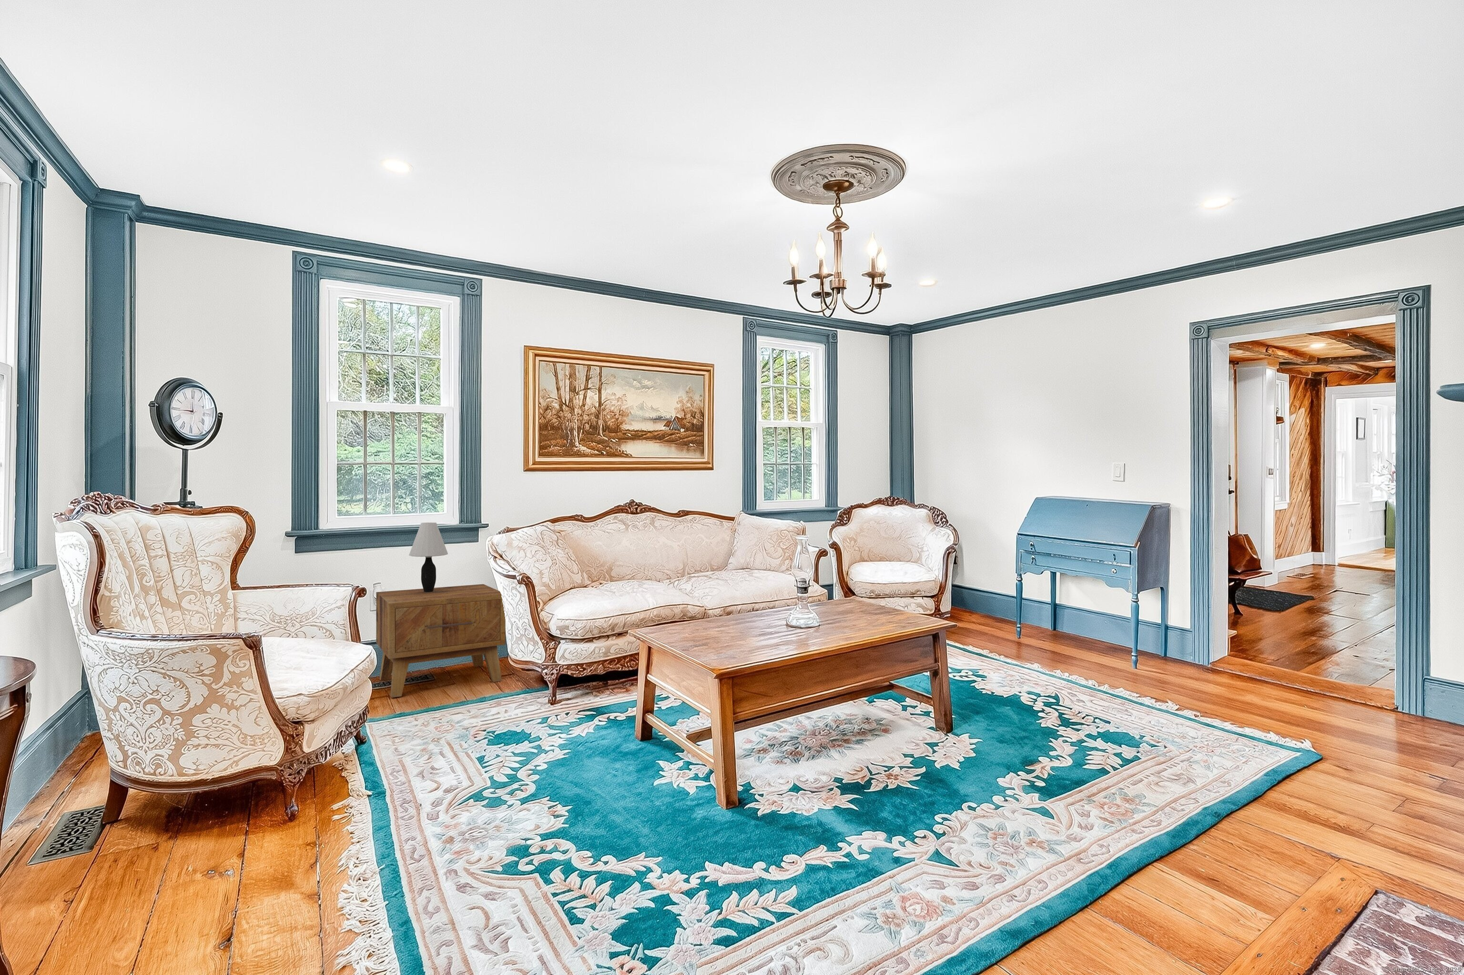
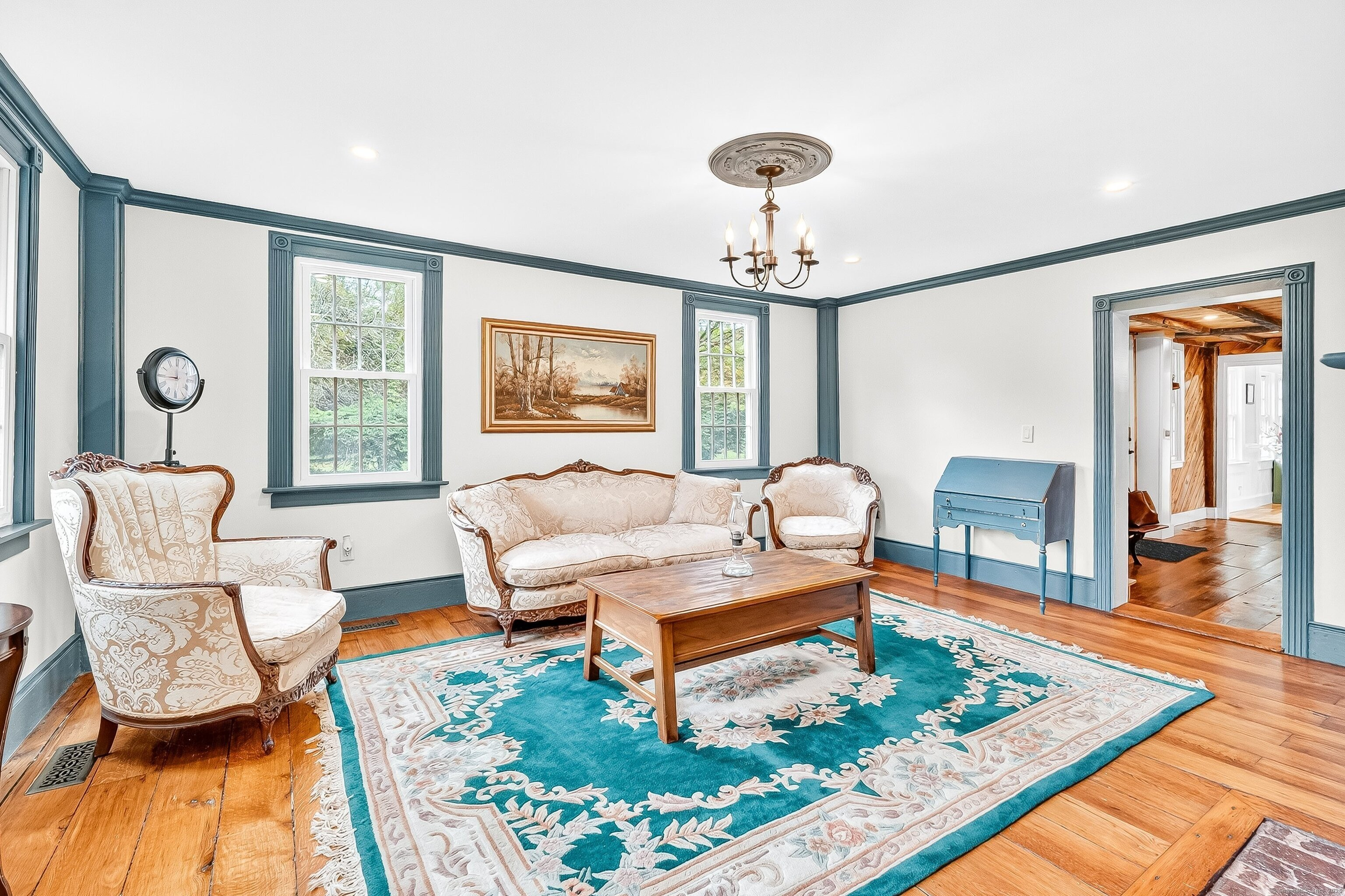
- table lamp [408,522,448,592]
- side table [376,584,506,699]
